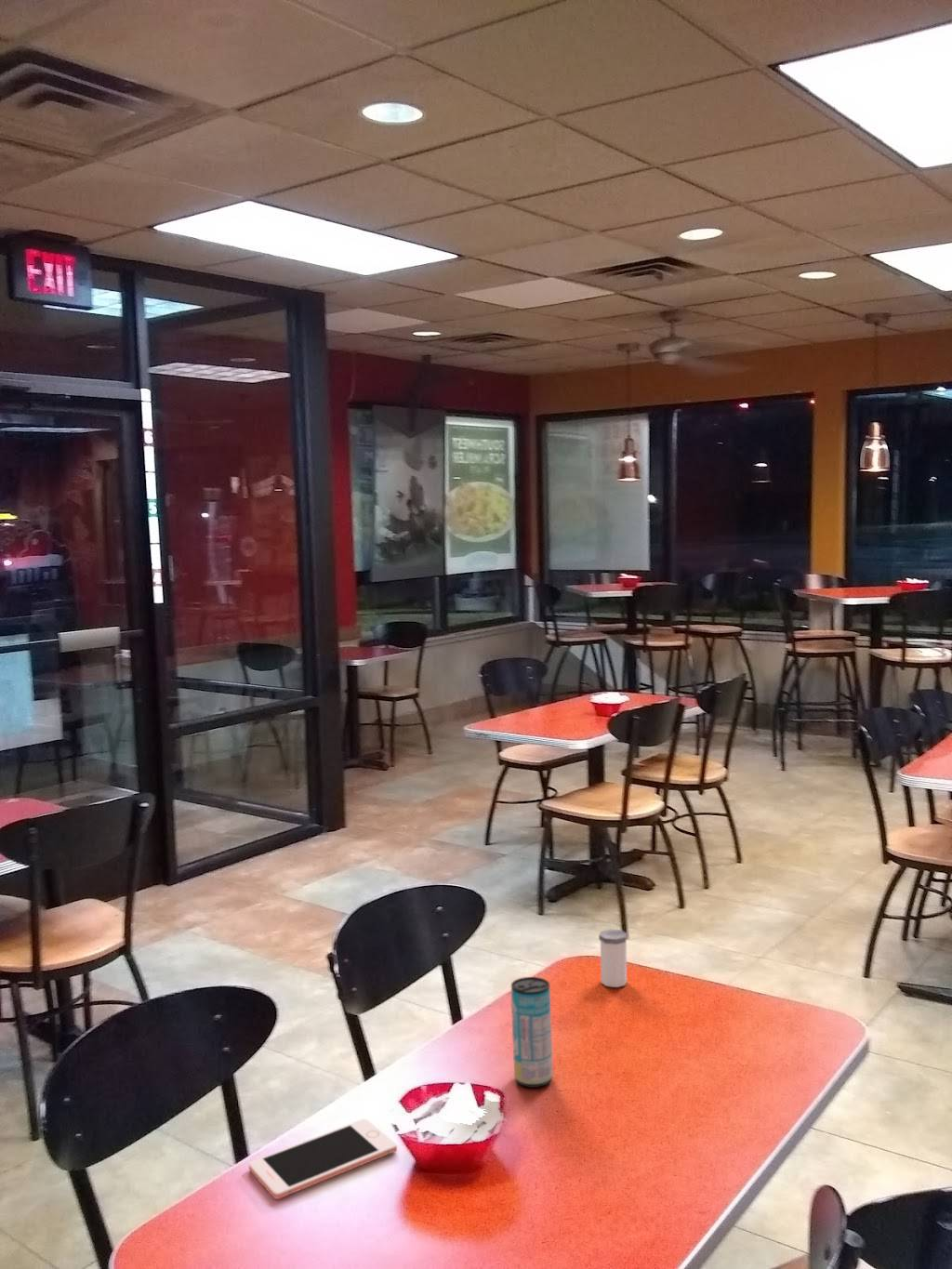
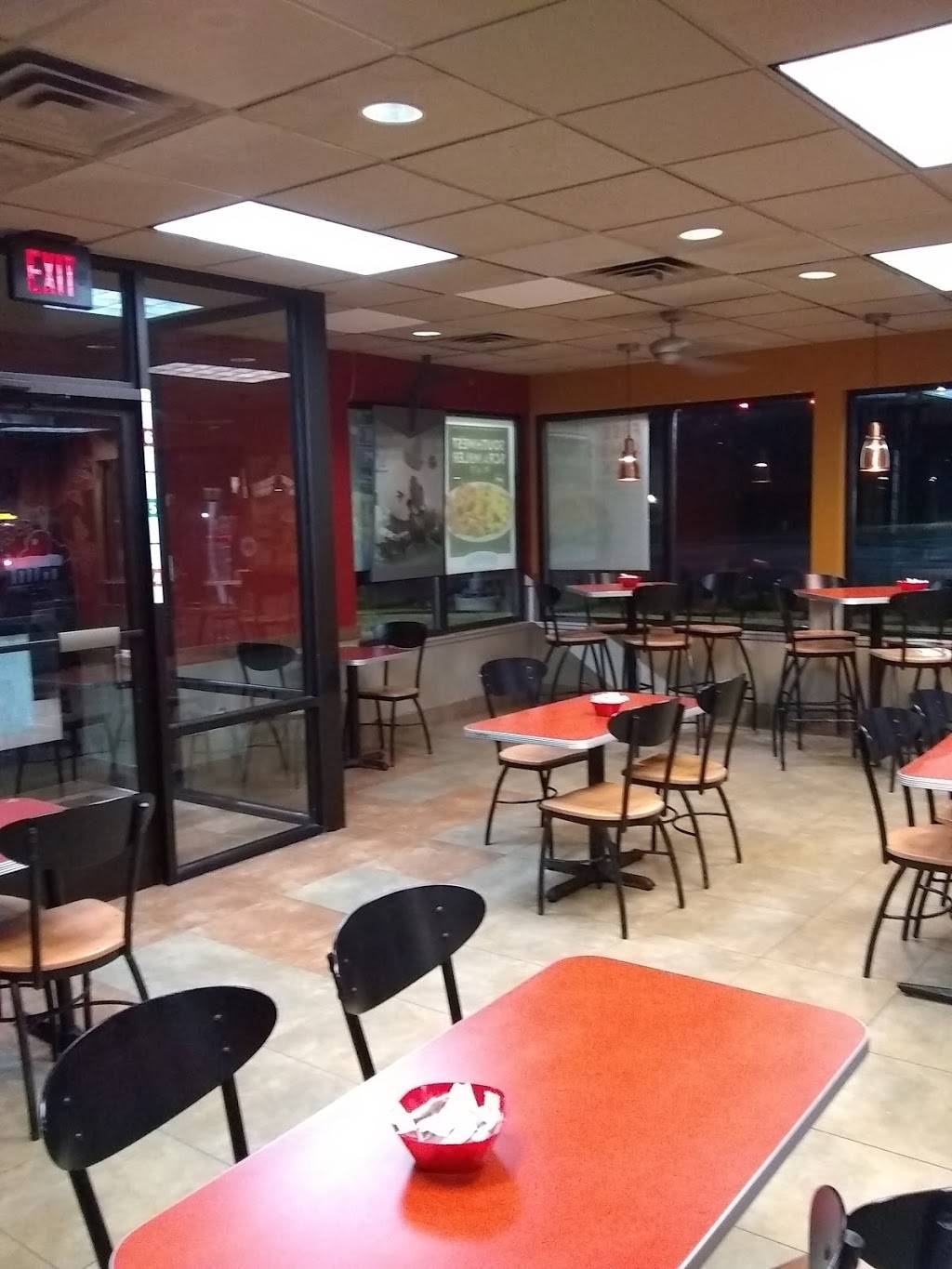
- cell phone [248,1117,398,1200]
- salt shaker [598,928,628,988]
- beverage can [510,976,554,1089]
